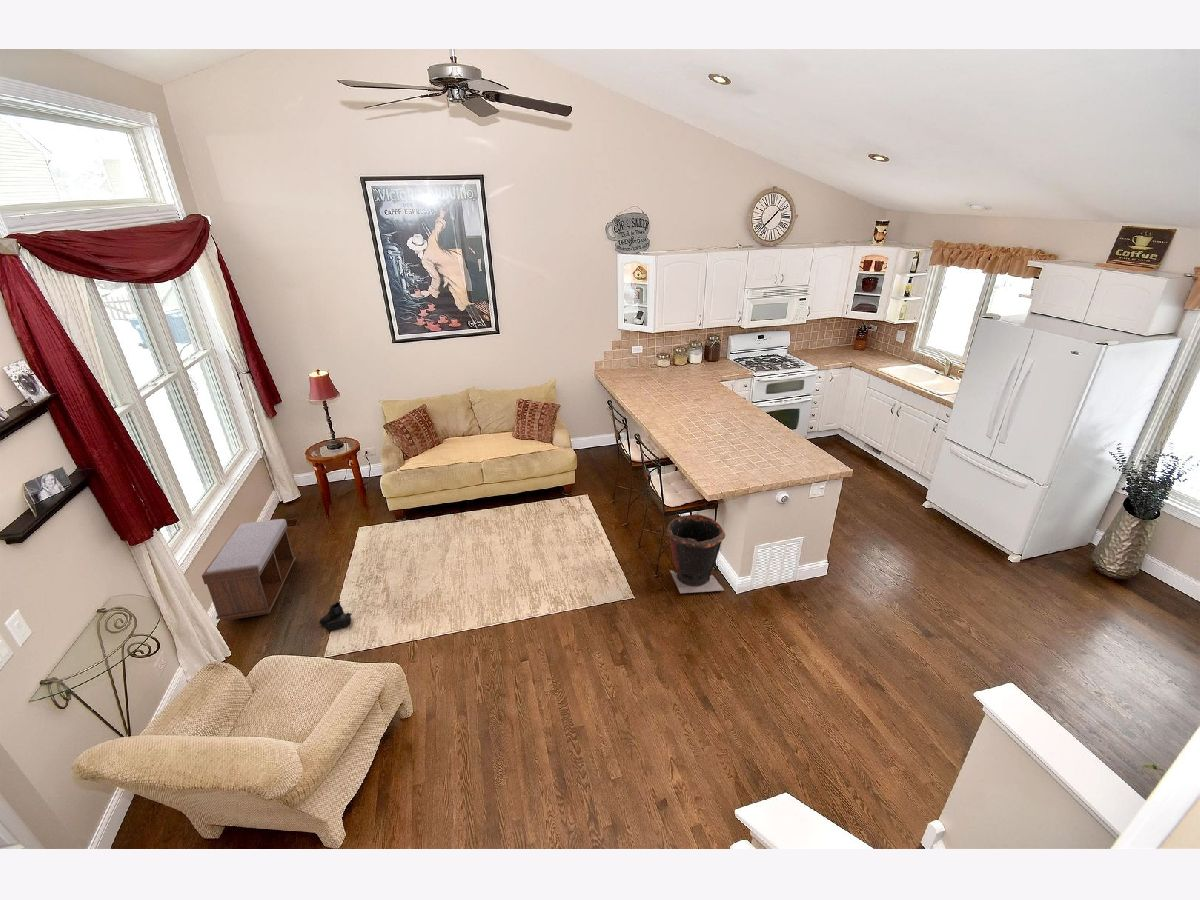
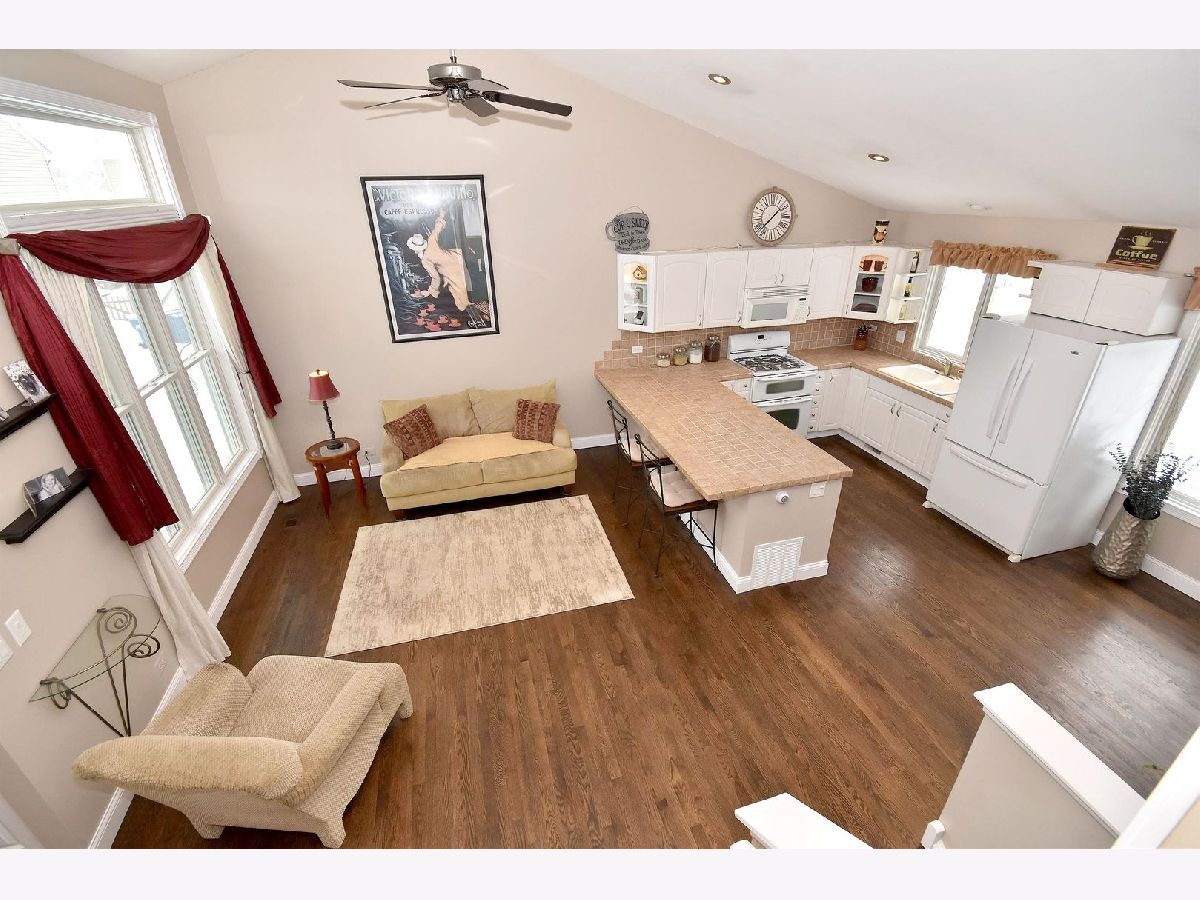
- trash can [666,513,726,594]
- bench [201,518,297,621]
- boots [318,600,353,632]
